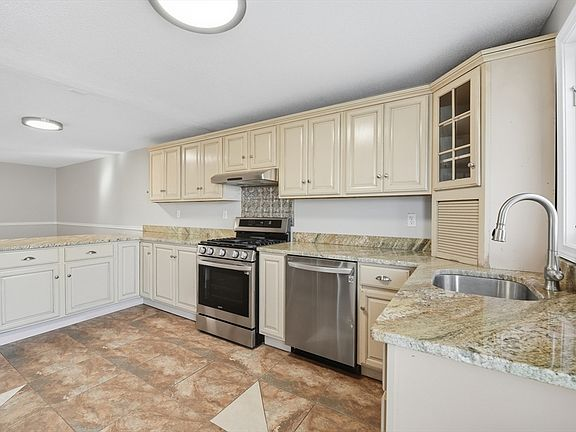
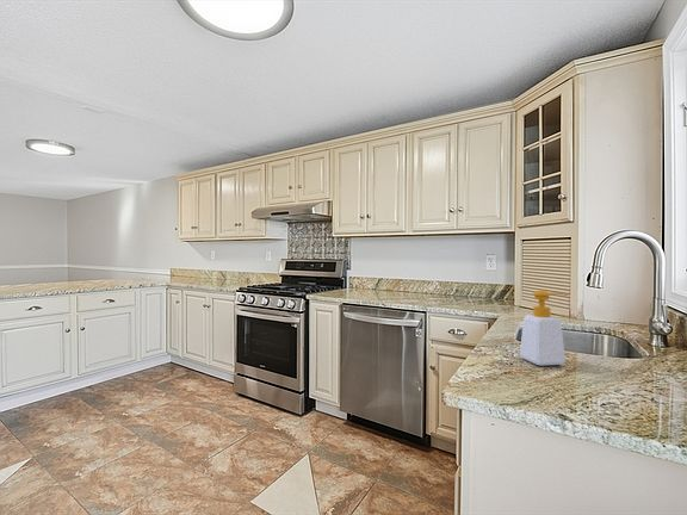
+ soap bottle [519,290,569,367]
